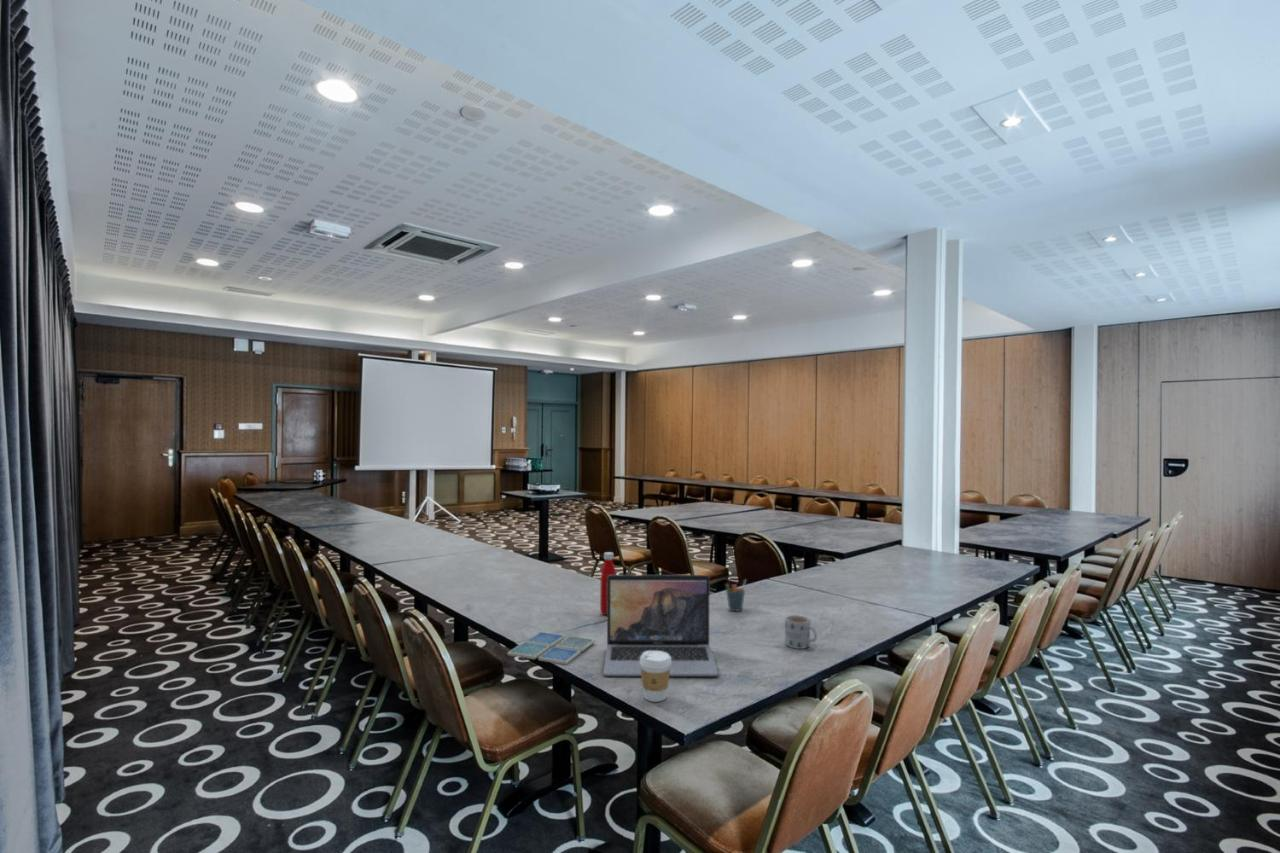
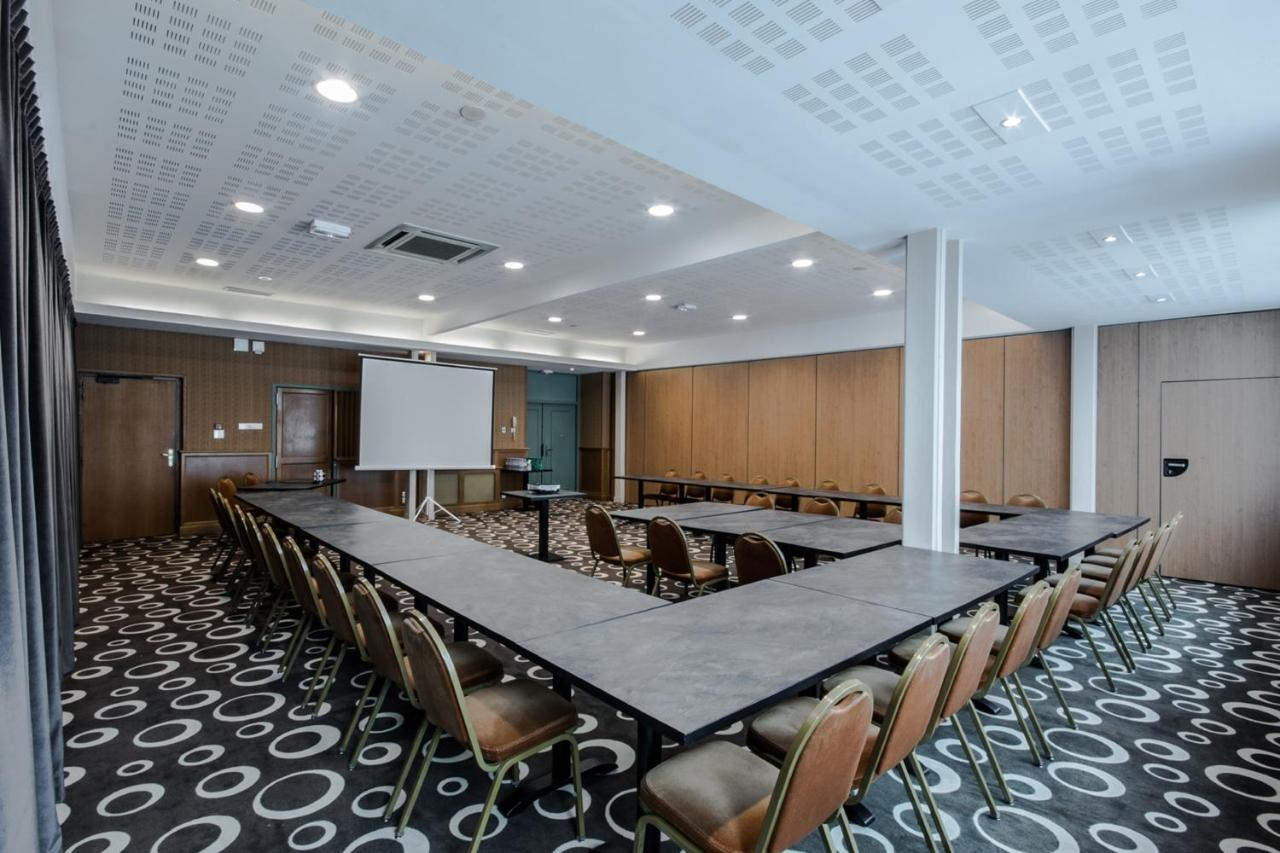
- laptop [602,574,719,677]
- drink coaster [507,631,596,666]
- mug [784,614,818,650]
- pen holder [724,579,747,613]
- bottle [599,551,617,616]
- coffee cup [640,651,671,703]
